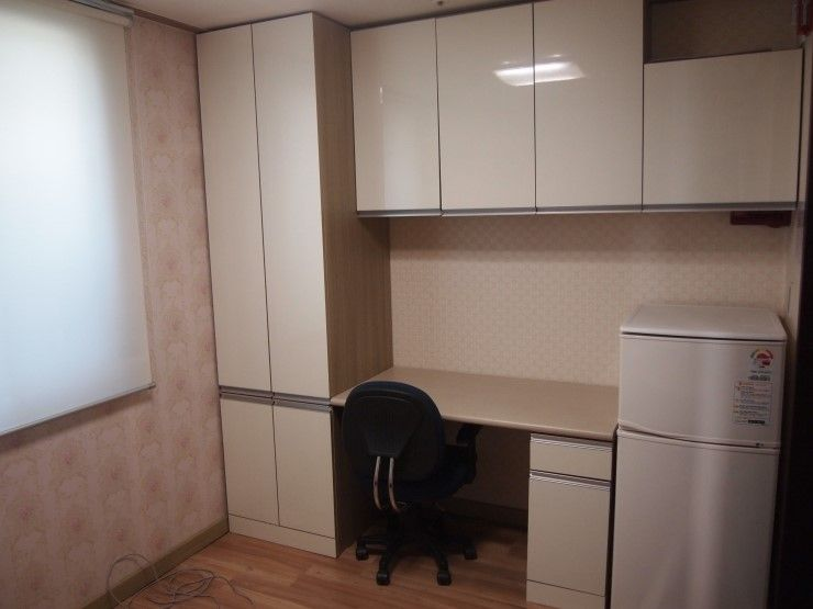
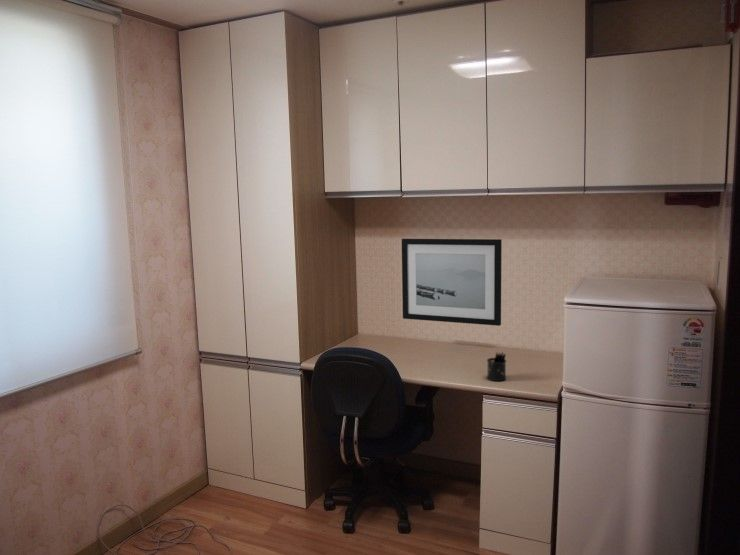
+ wall art [401,238,503,327]
+ pen holder [486,351,507,382]
